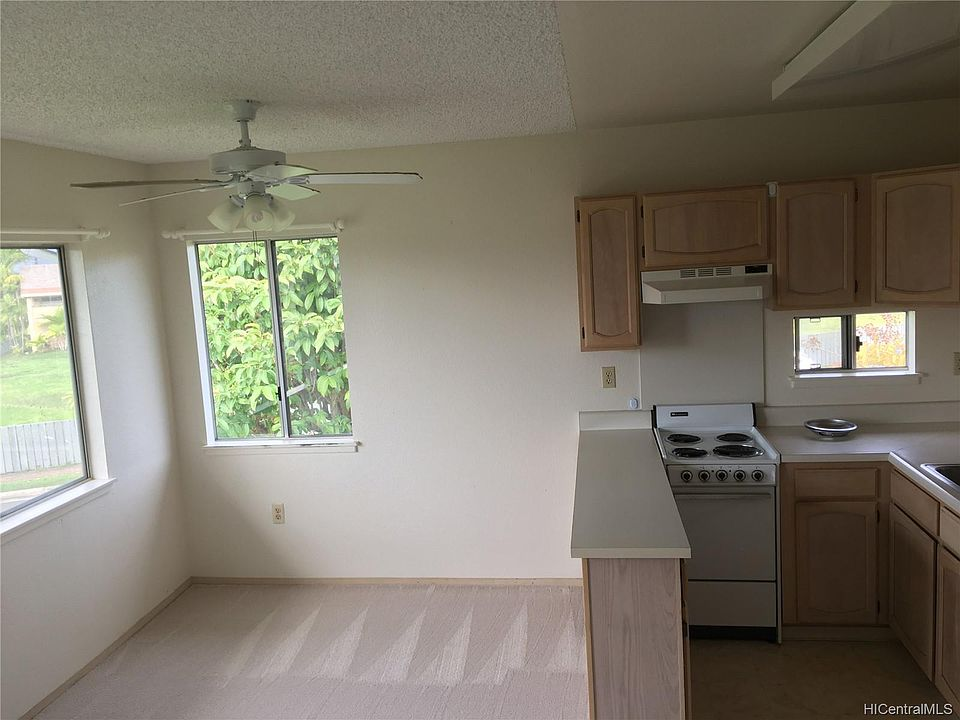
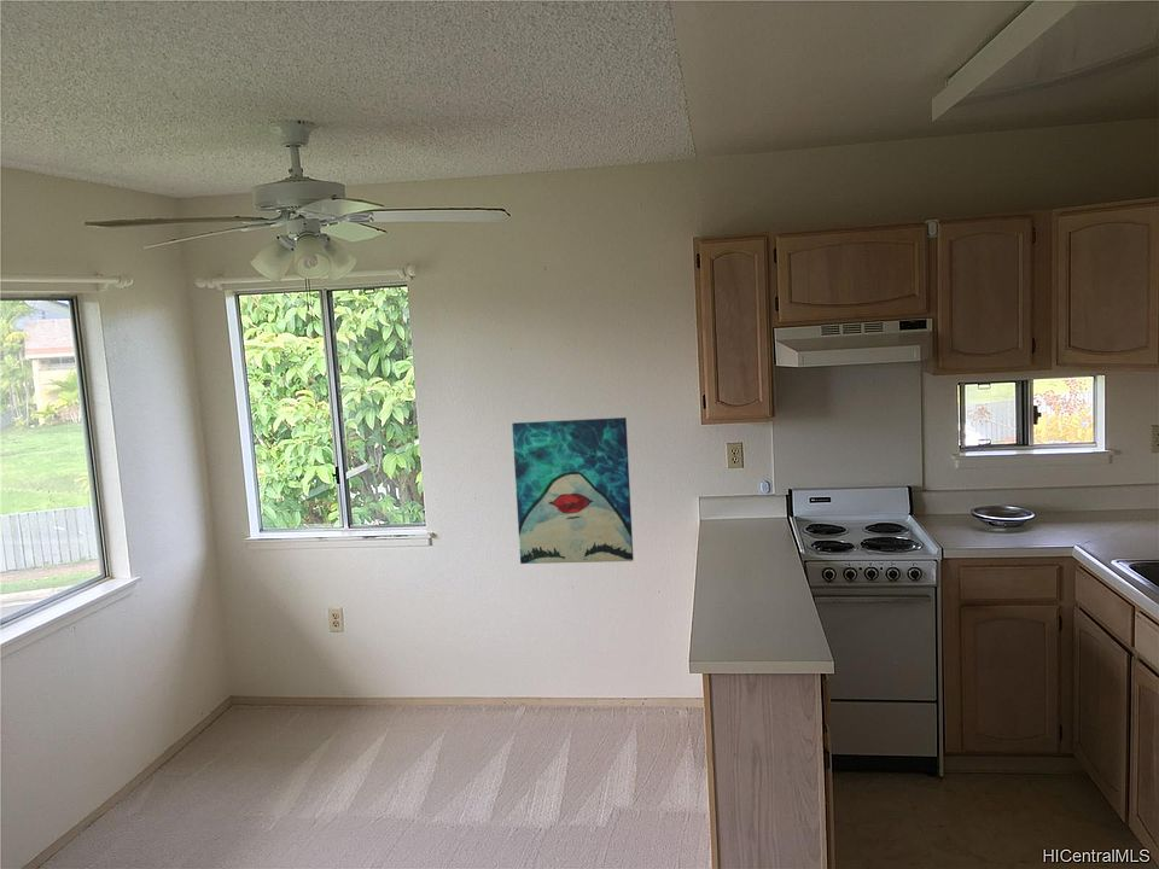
+ wall art [511,416,635,565]
